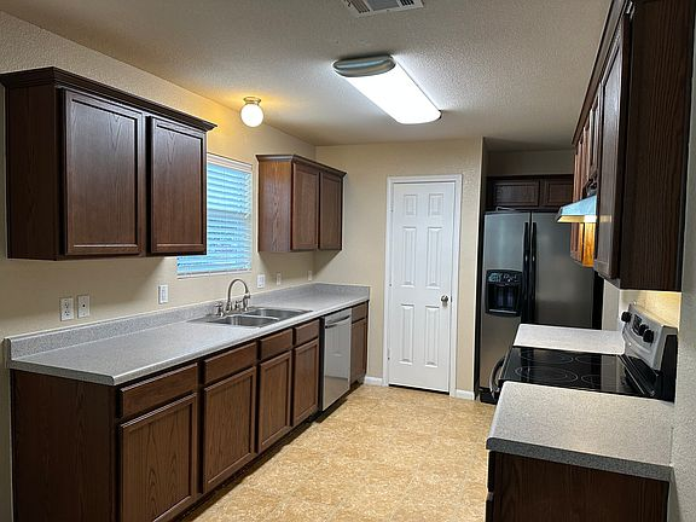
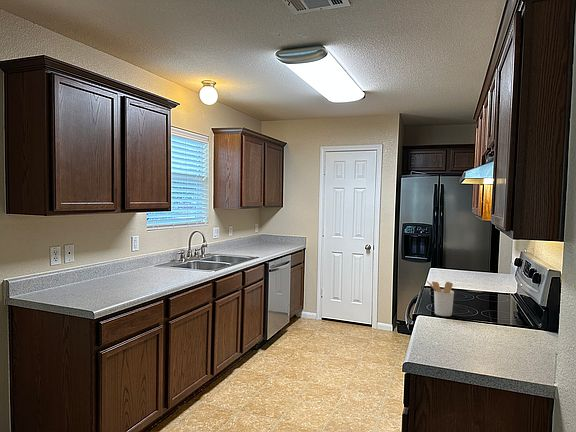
+ utensil holder [426,280,455,317]
